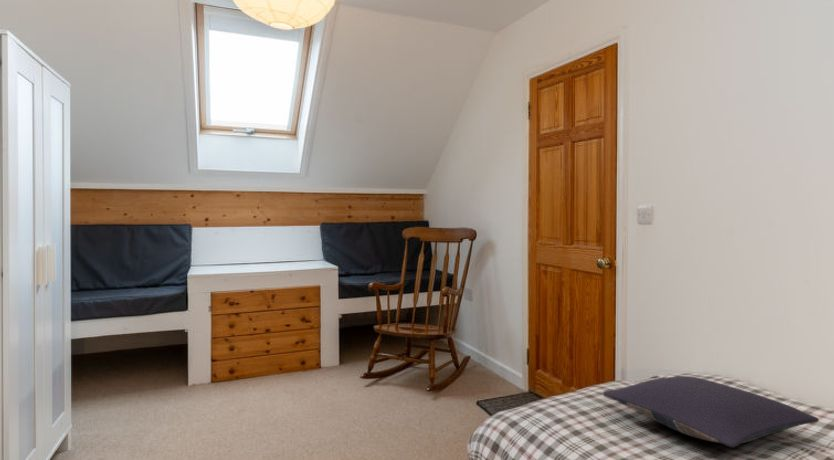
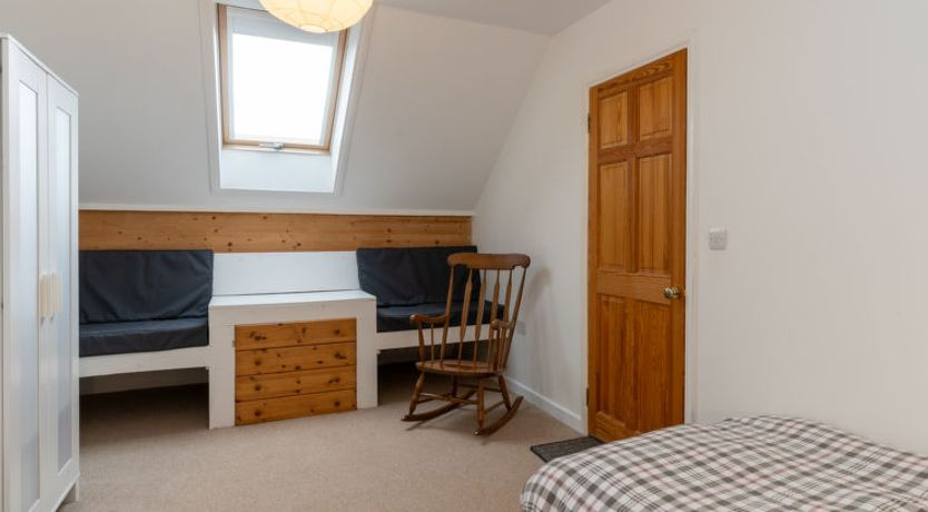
- pillow [602,375,820,448]
